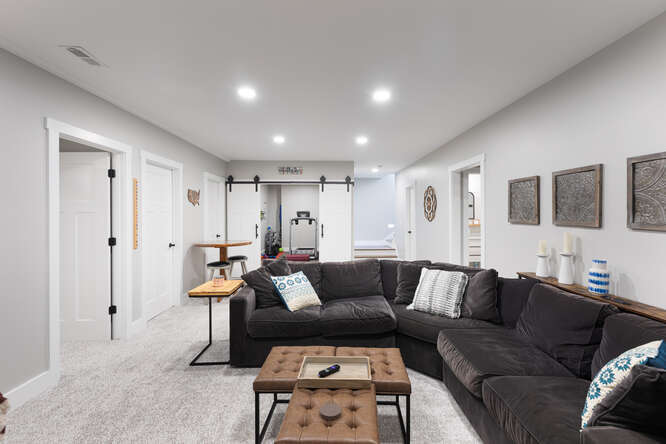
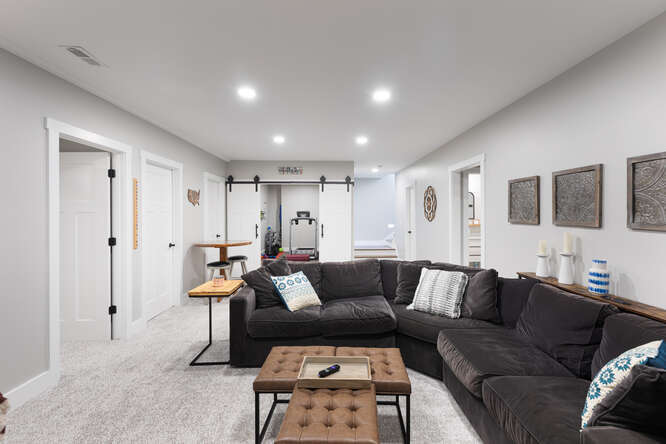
- coaster [319,402,342,420]
